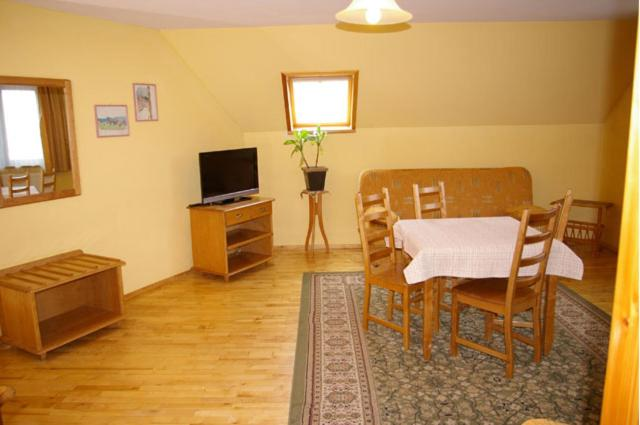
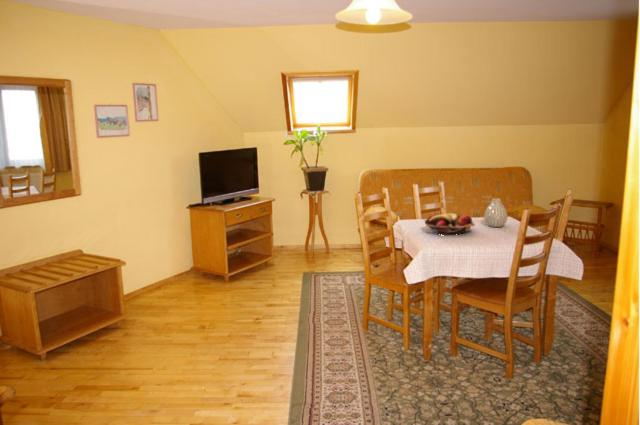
+ fruit basket [424,212,476,235]
+ vase [483,198,509,228]
